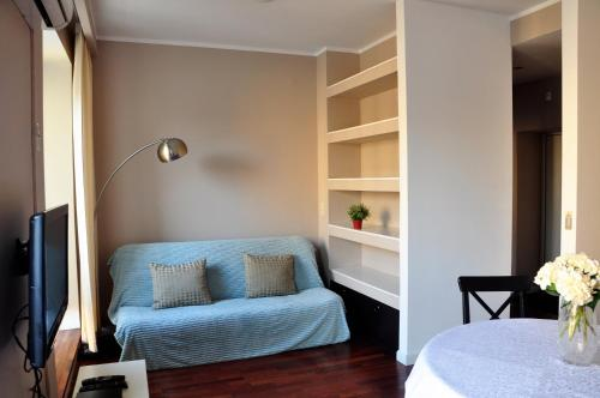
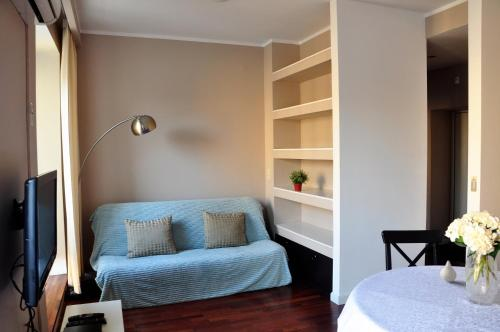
+ vase [440,260,458,283]
